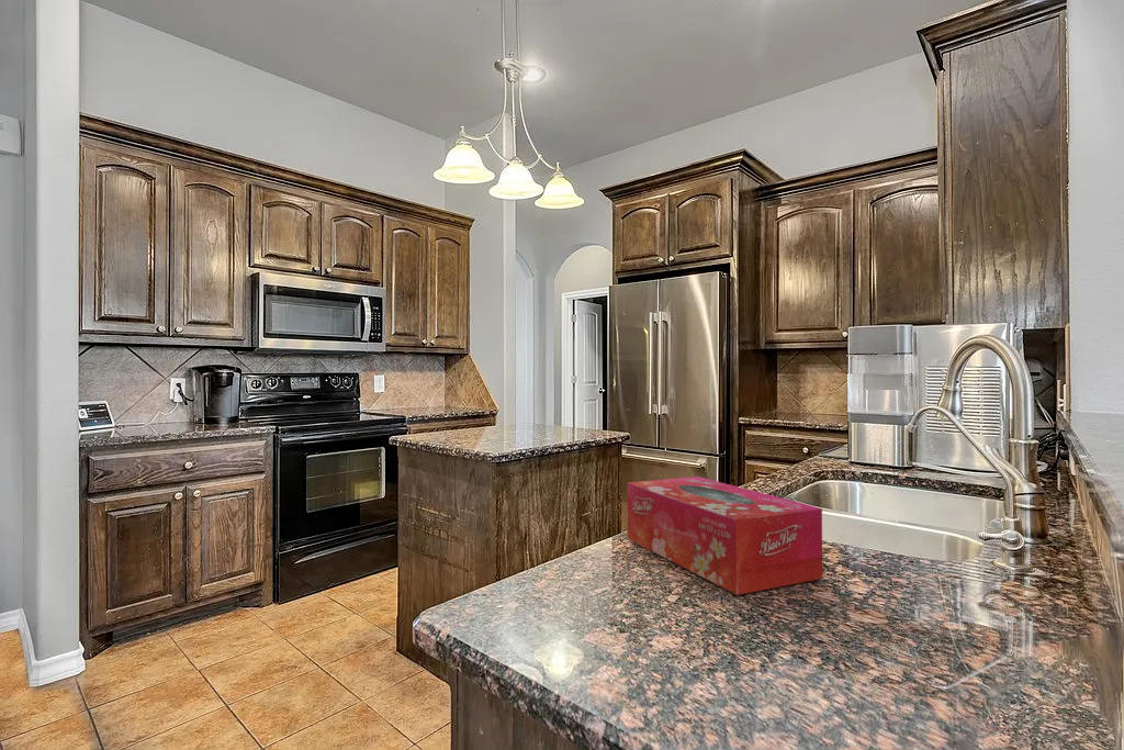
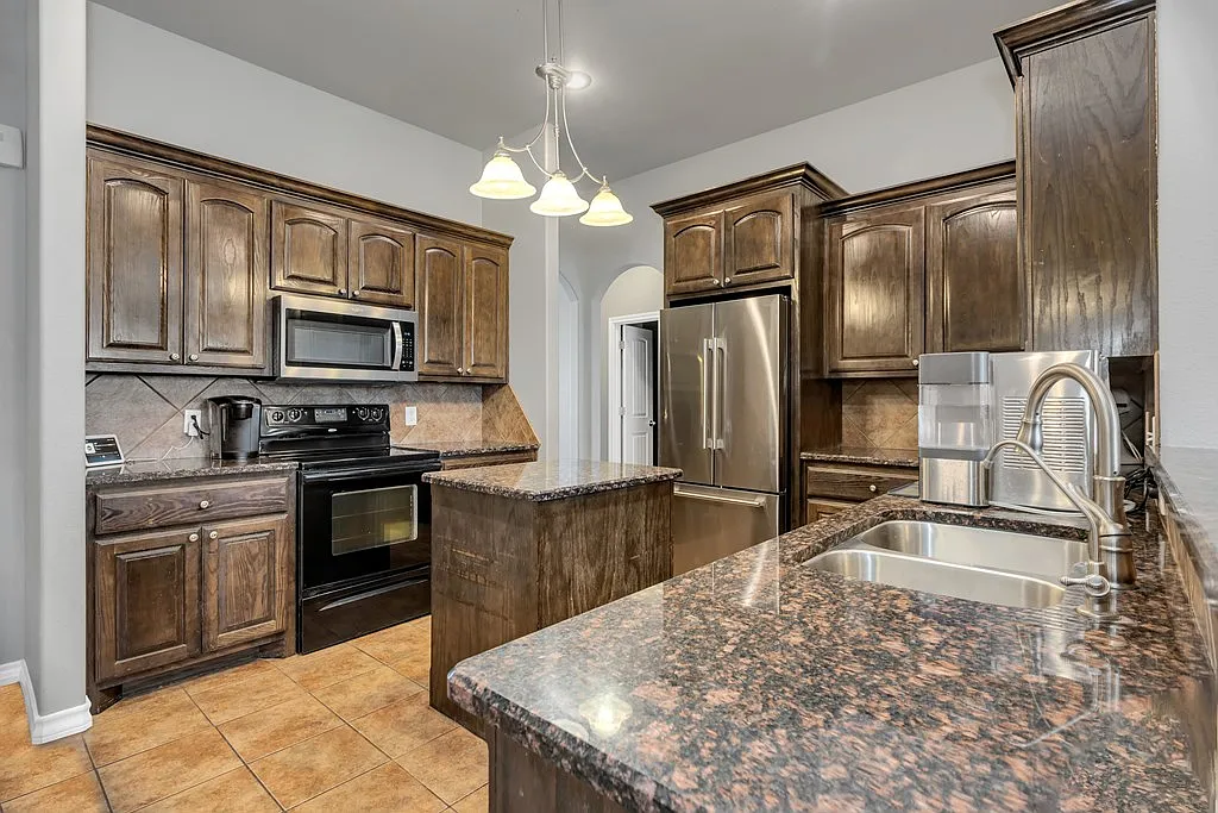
- tissue box [627,475,823,596]
